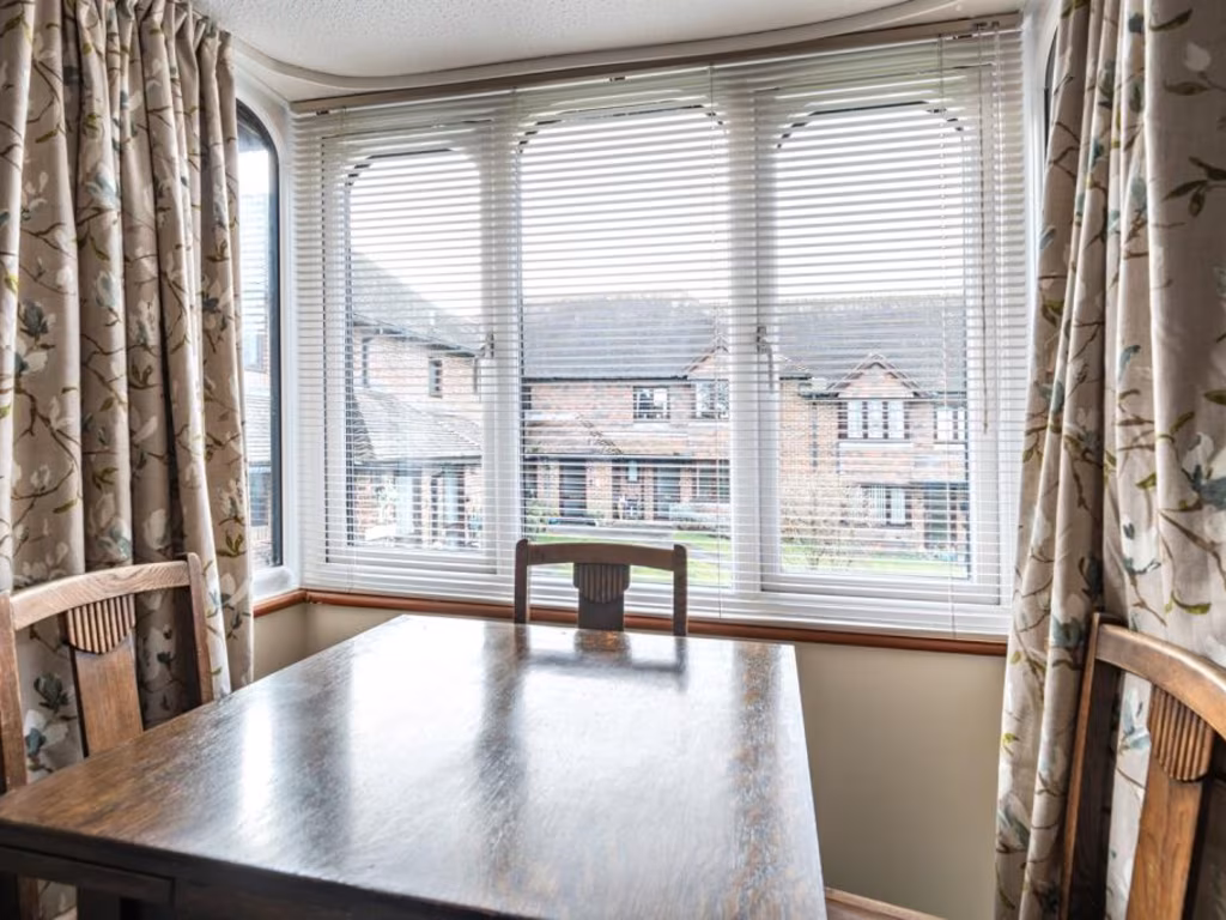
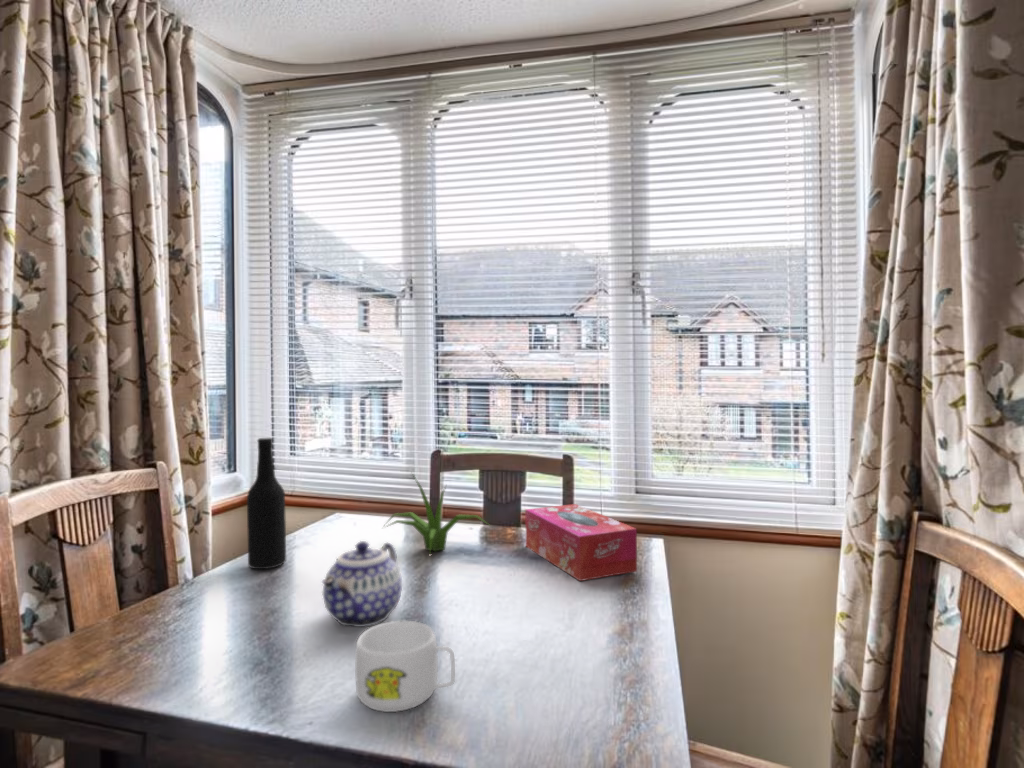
+ plant [382,472,493,553]
+ mug [354,620,456,713]
+ tissue box [524,503,638,582]
+ bottle [246,437,287,570]
+ teapot [321,540,403,628]
